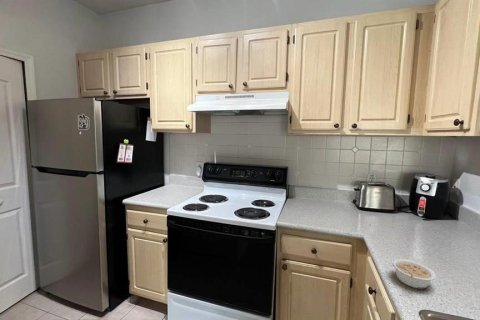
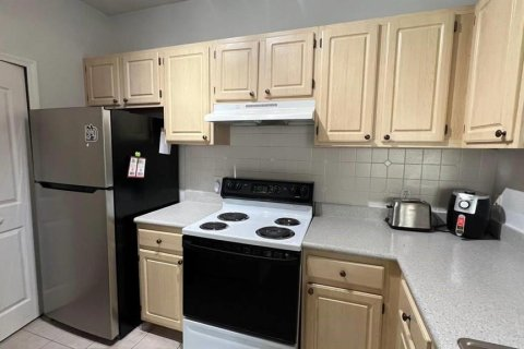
- legume [391,257,437,290]
